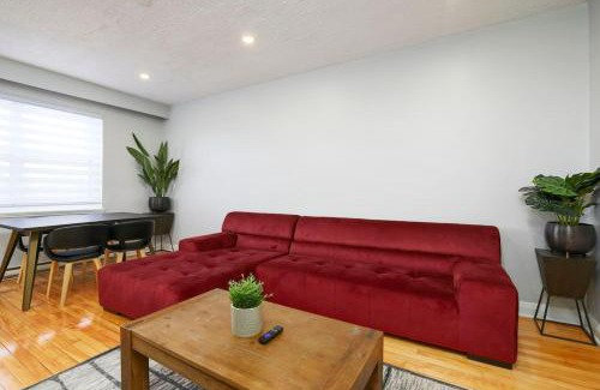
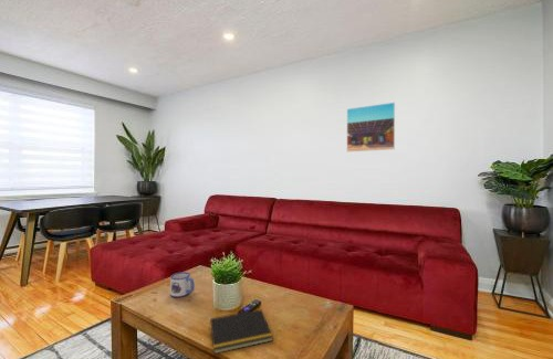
+ notepad [208,308,274,355]
+ mug [169,271,196,298]
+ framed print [346,102,396,152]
